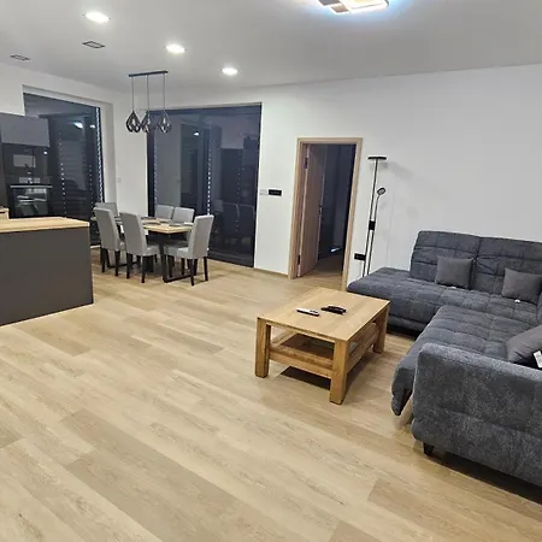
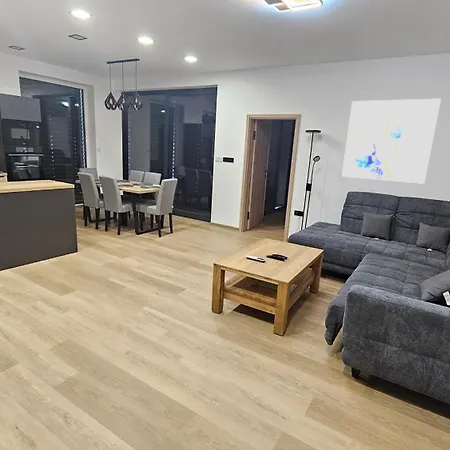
+ wall art [341,98,442,185]
